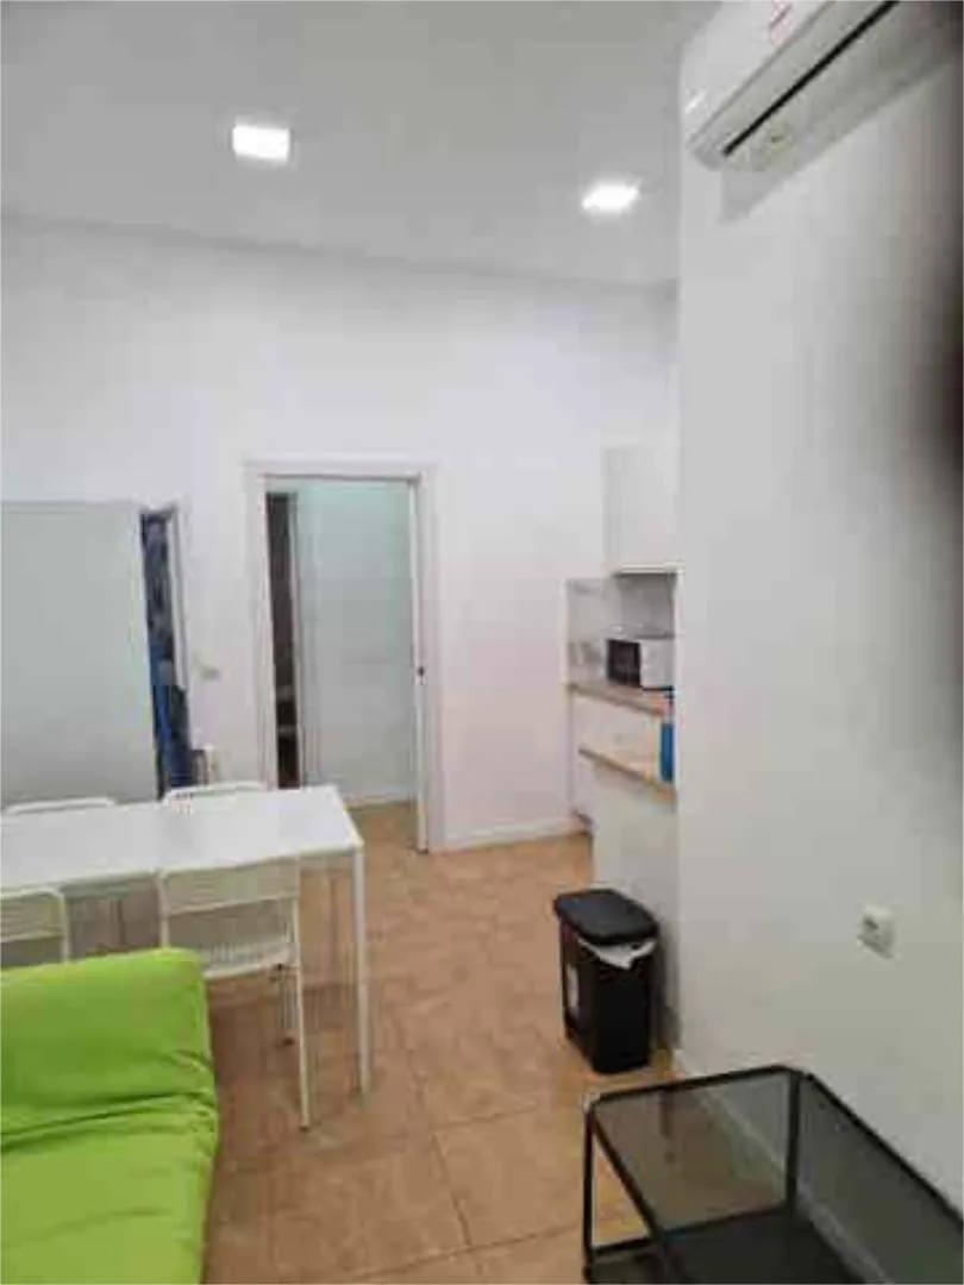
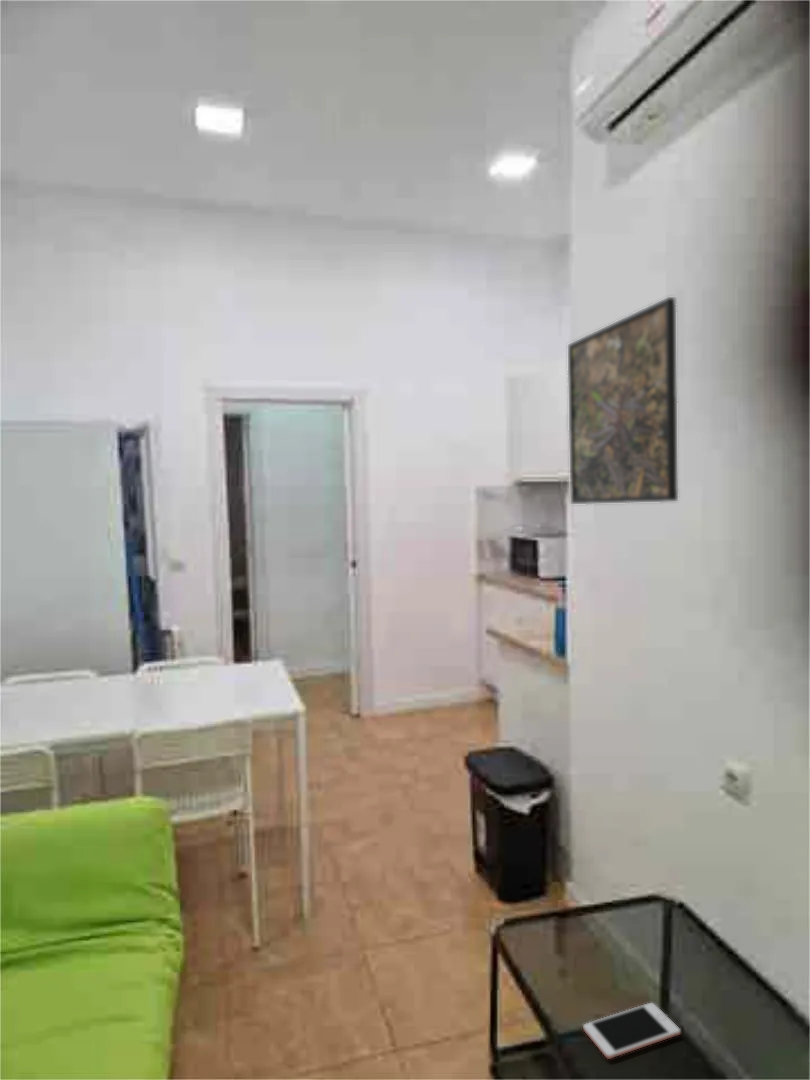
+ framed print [567,296,679,505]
+ cell phone [582,1002,681,1060]
